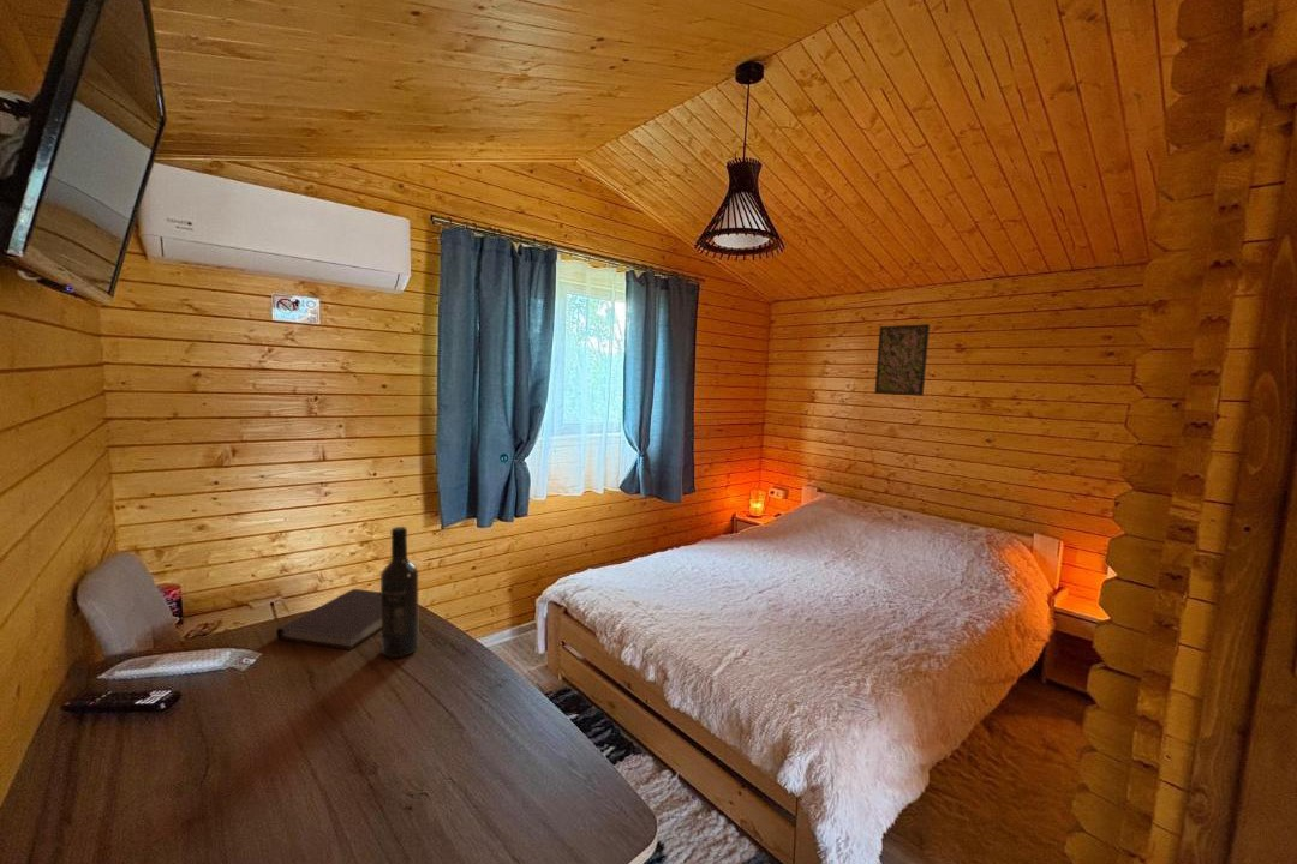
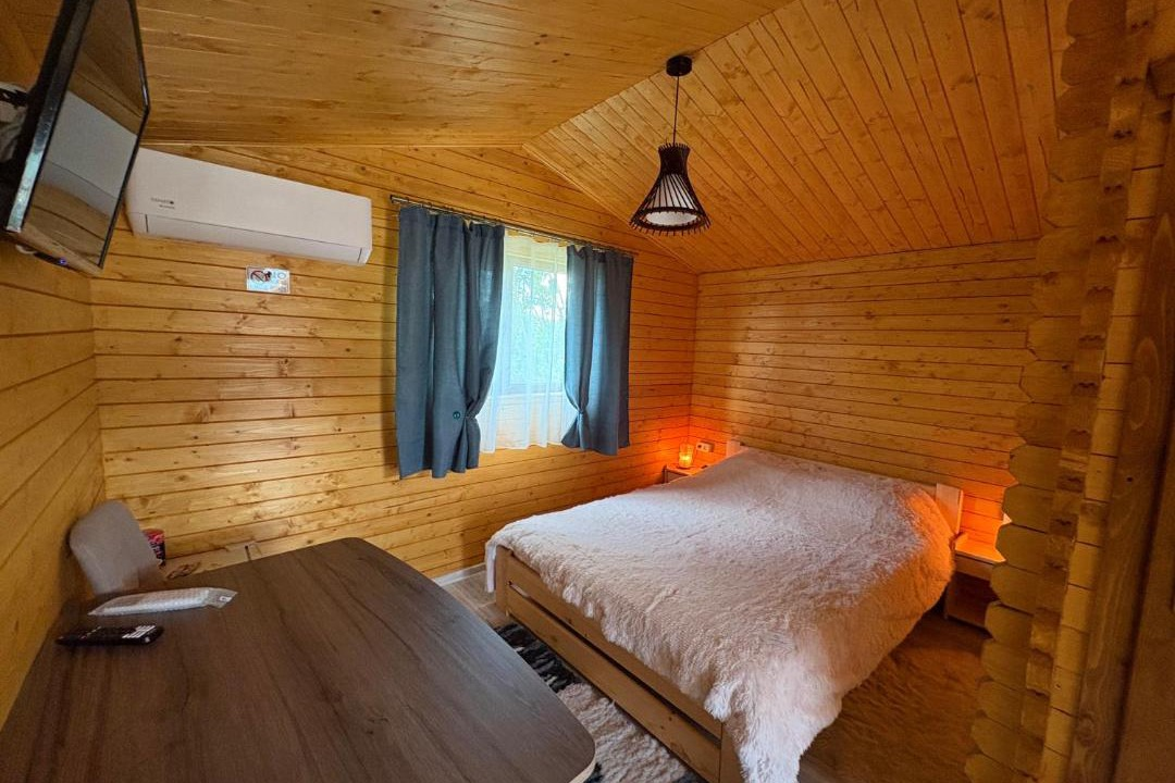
- wine bottle [379,526,420,659]
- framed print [873,323,931,397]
- notebook [275,588,382,652]
